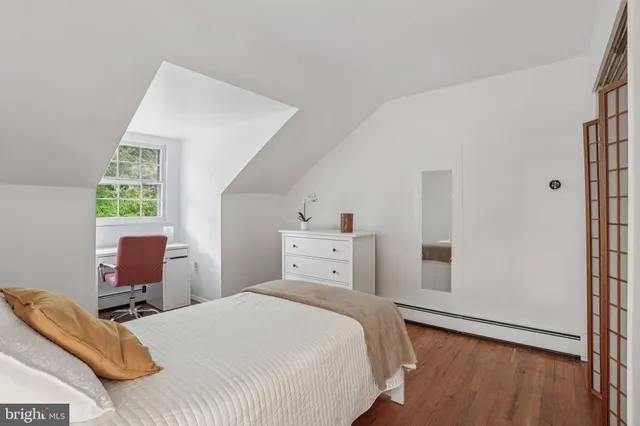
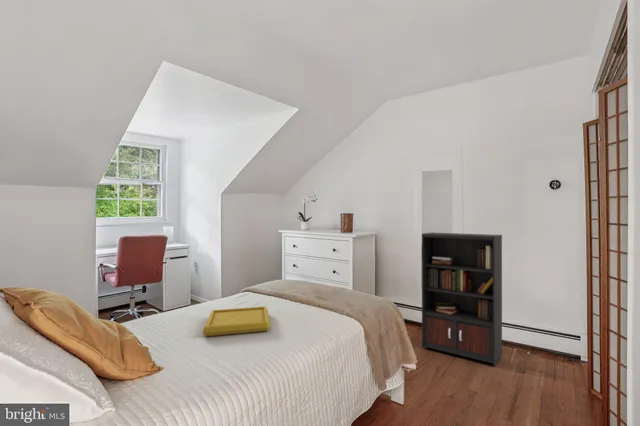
+ serving tray [202,305,271,337]
+ bookcase [421,231,531,366]
